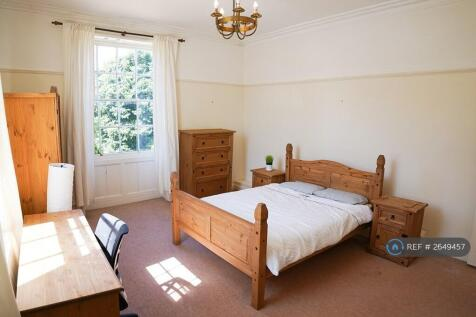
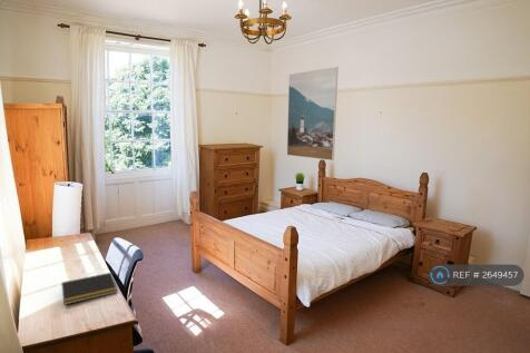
+ notepad [60,272,118,306]
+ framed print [286,66,340,161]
